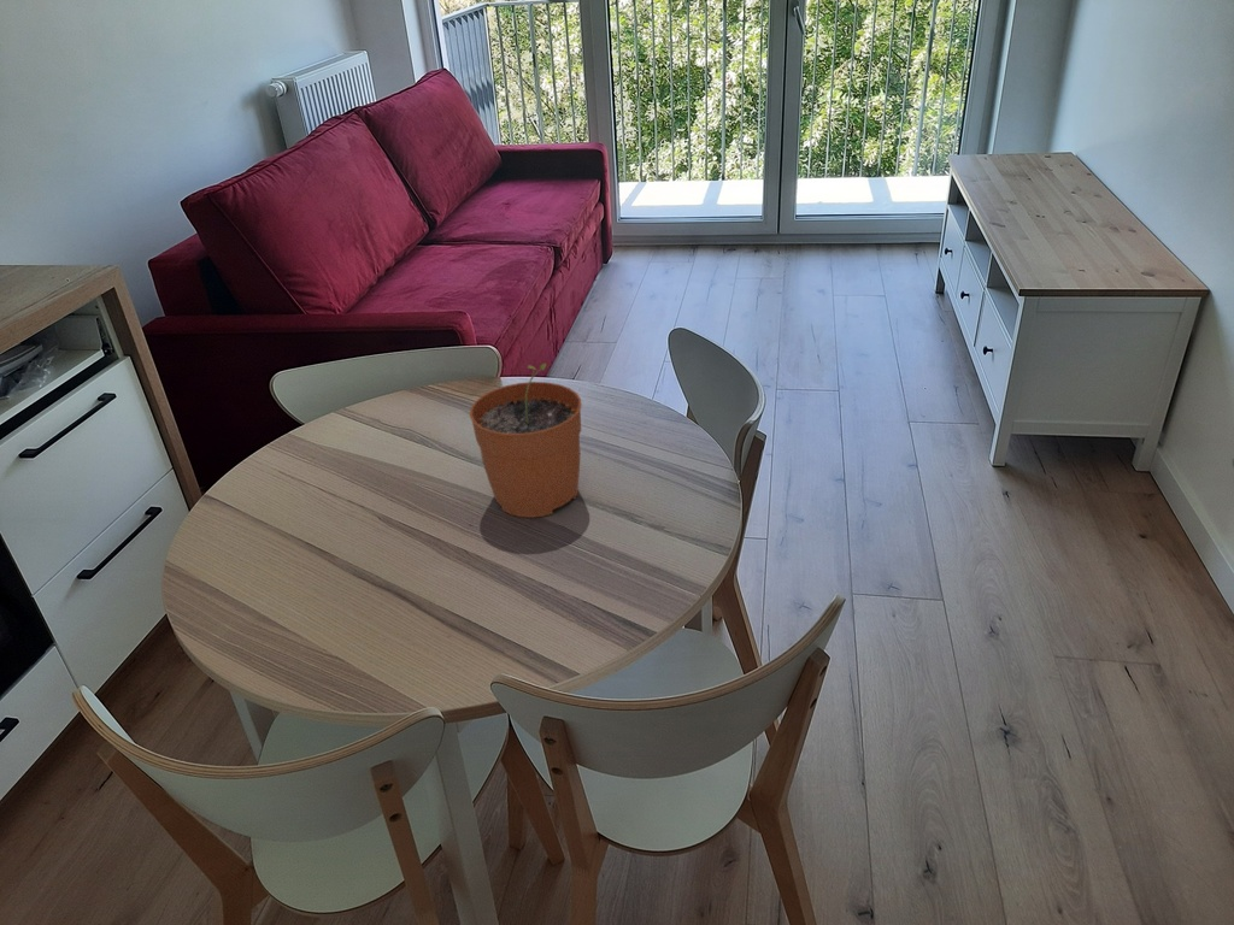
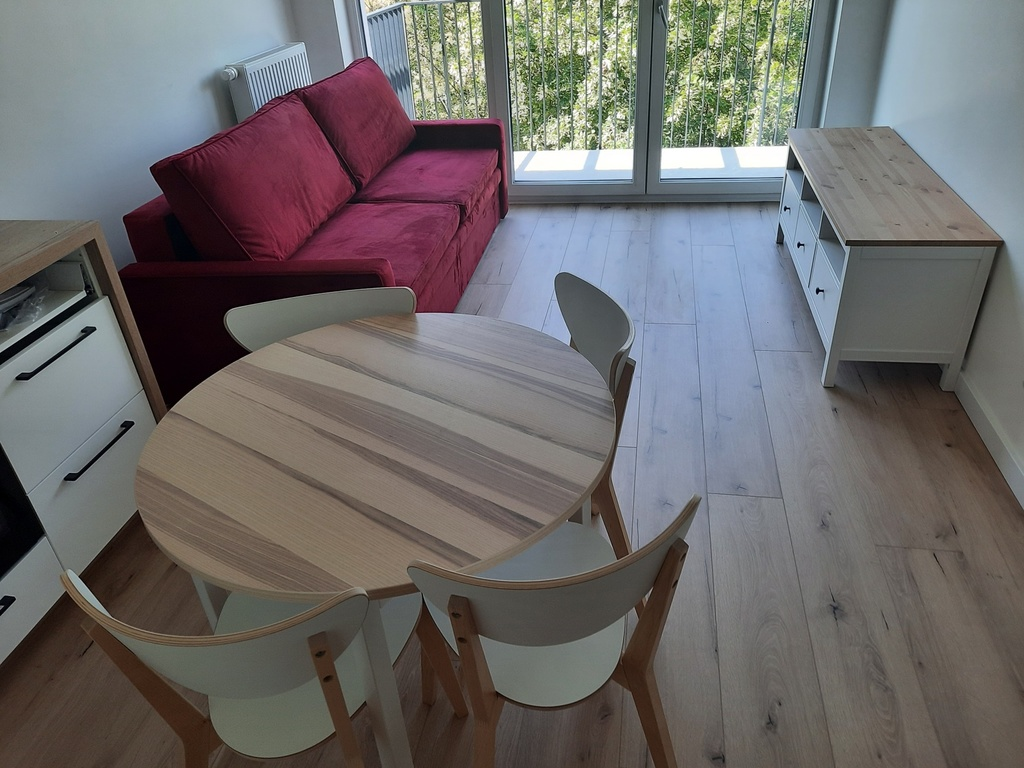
- plant pot [469,363,582,519]
